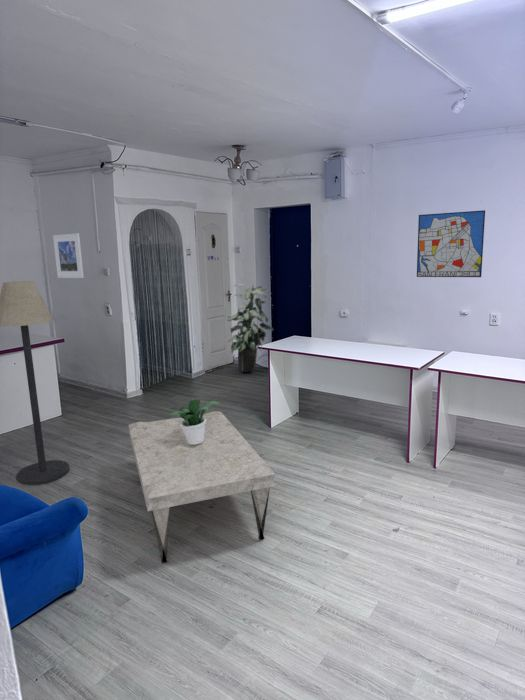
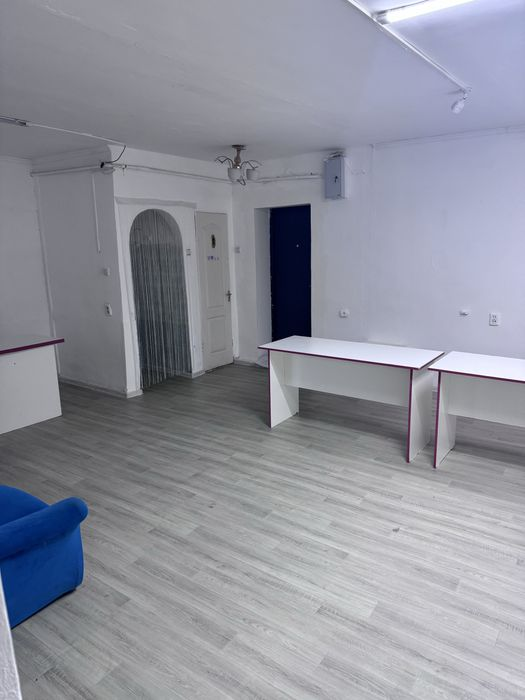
- wall art [416,209,486,278]
- coffee table [128,410,276,564]
- potted plant [168,398,221,445]
- indoor plant [226,282,275,373]
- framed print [52,232,85,279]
- floor lamp [0,280,70,486]
